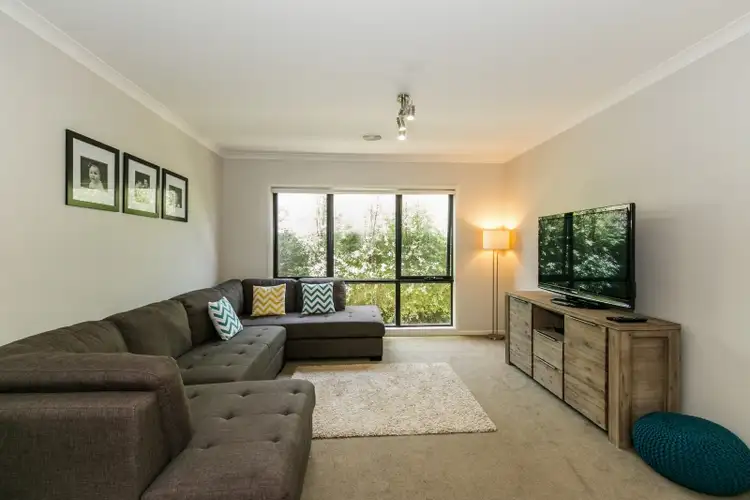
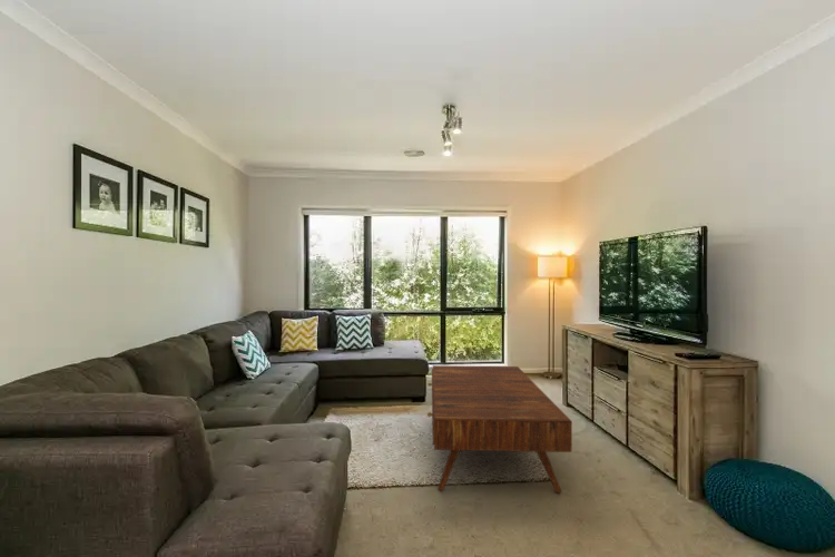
+ coffee table [426,364,573,494]
